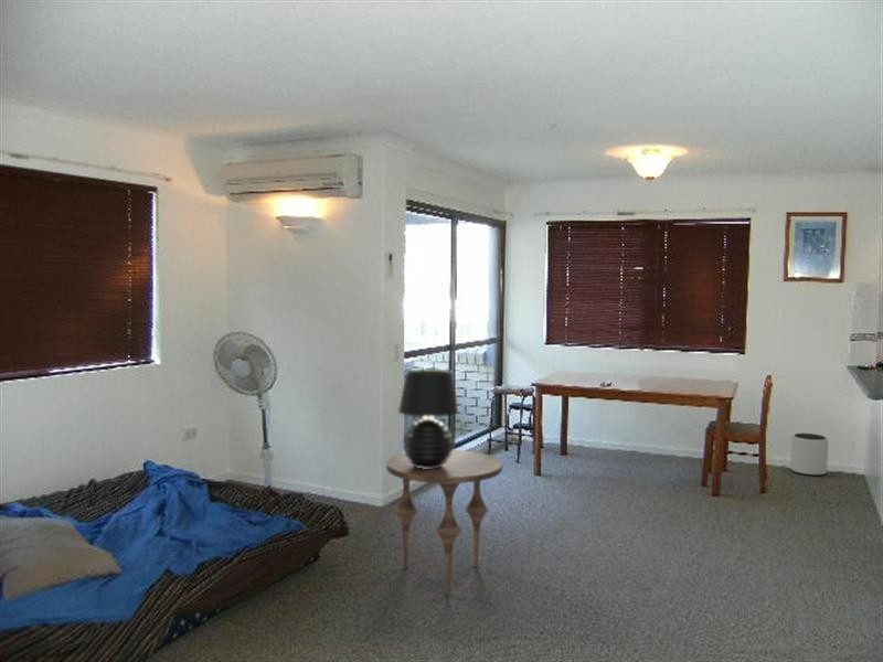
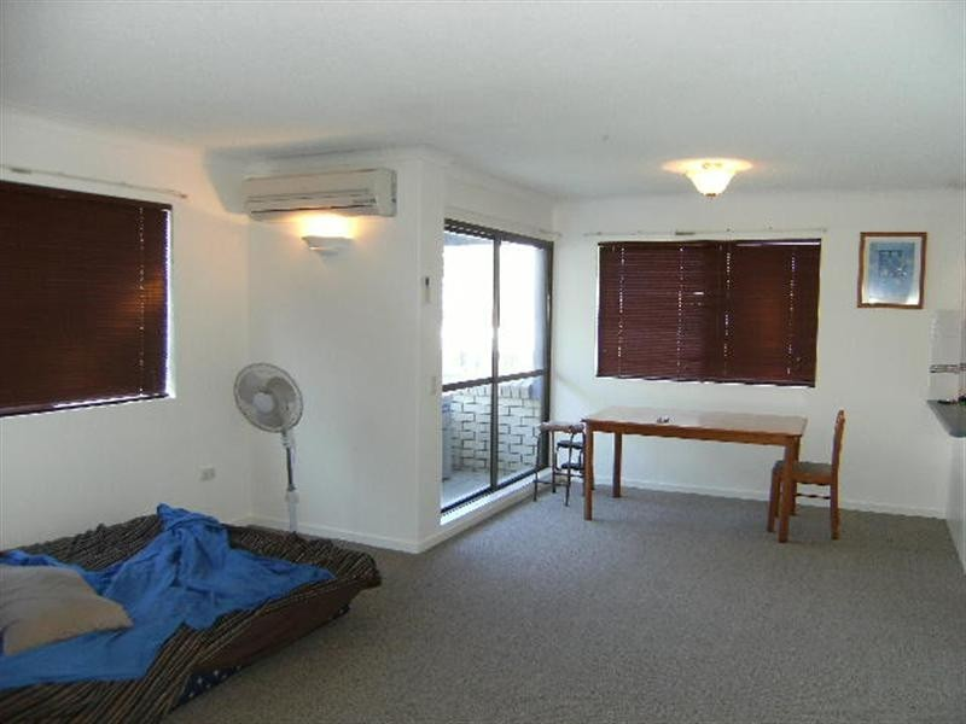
- side table [385,449,503,595]
- table lamp [397,369,460,469]
- plant pot [789,433,829,477]
